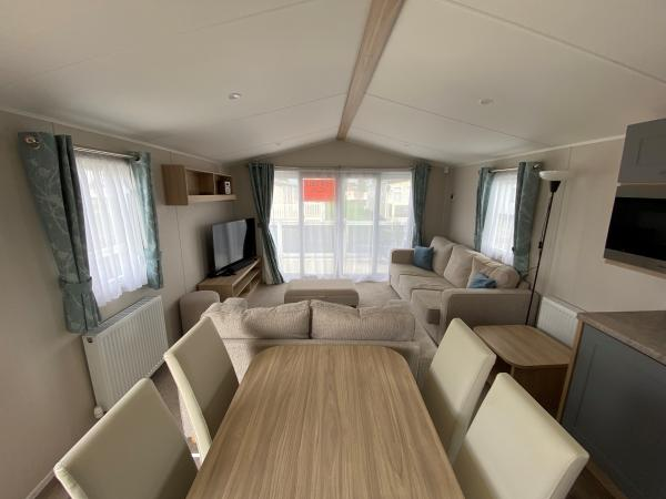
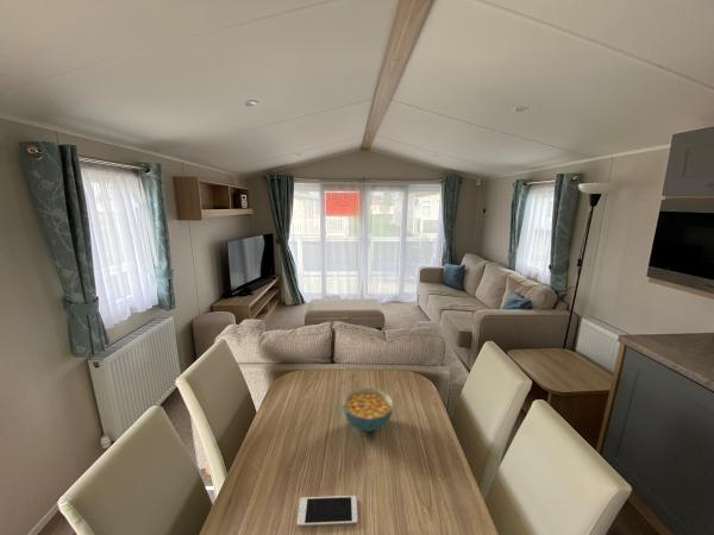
+ cell phone [295,495,358,528]
+ cereal bowl [340,386,395,433]
